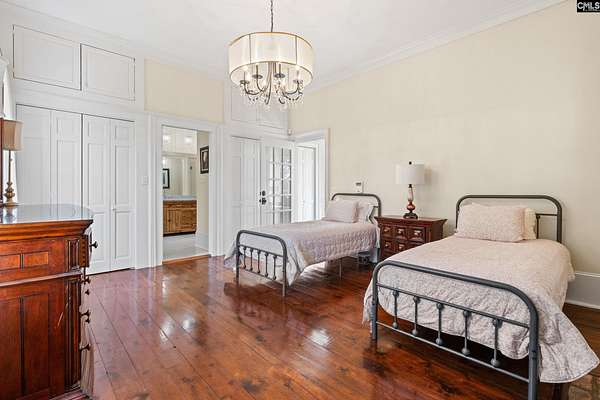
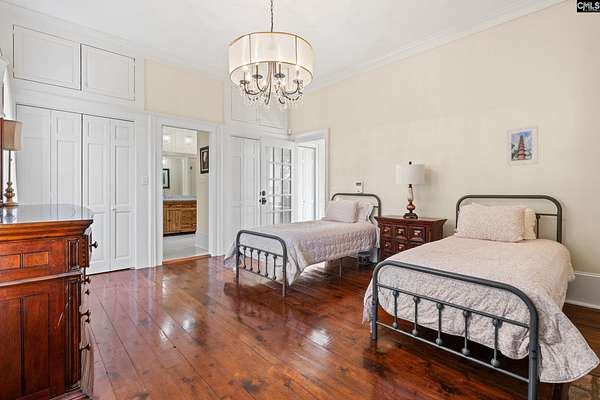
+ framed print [505,124,539,167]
